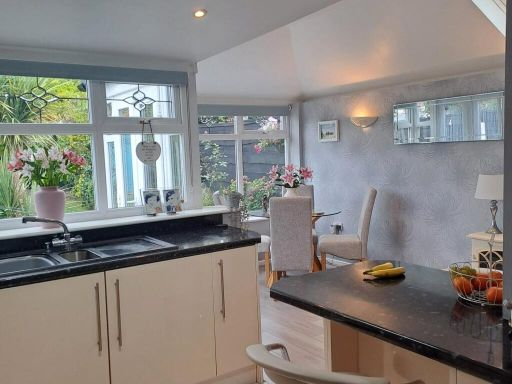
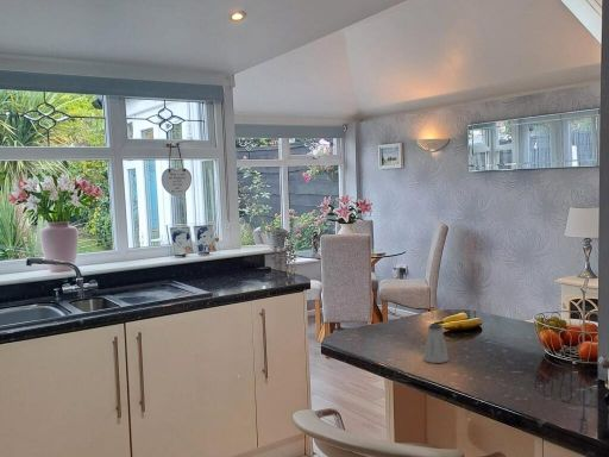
+ saltshaker [422,323,450,364]
